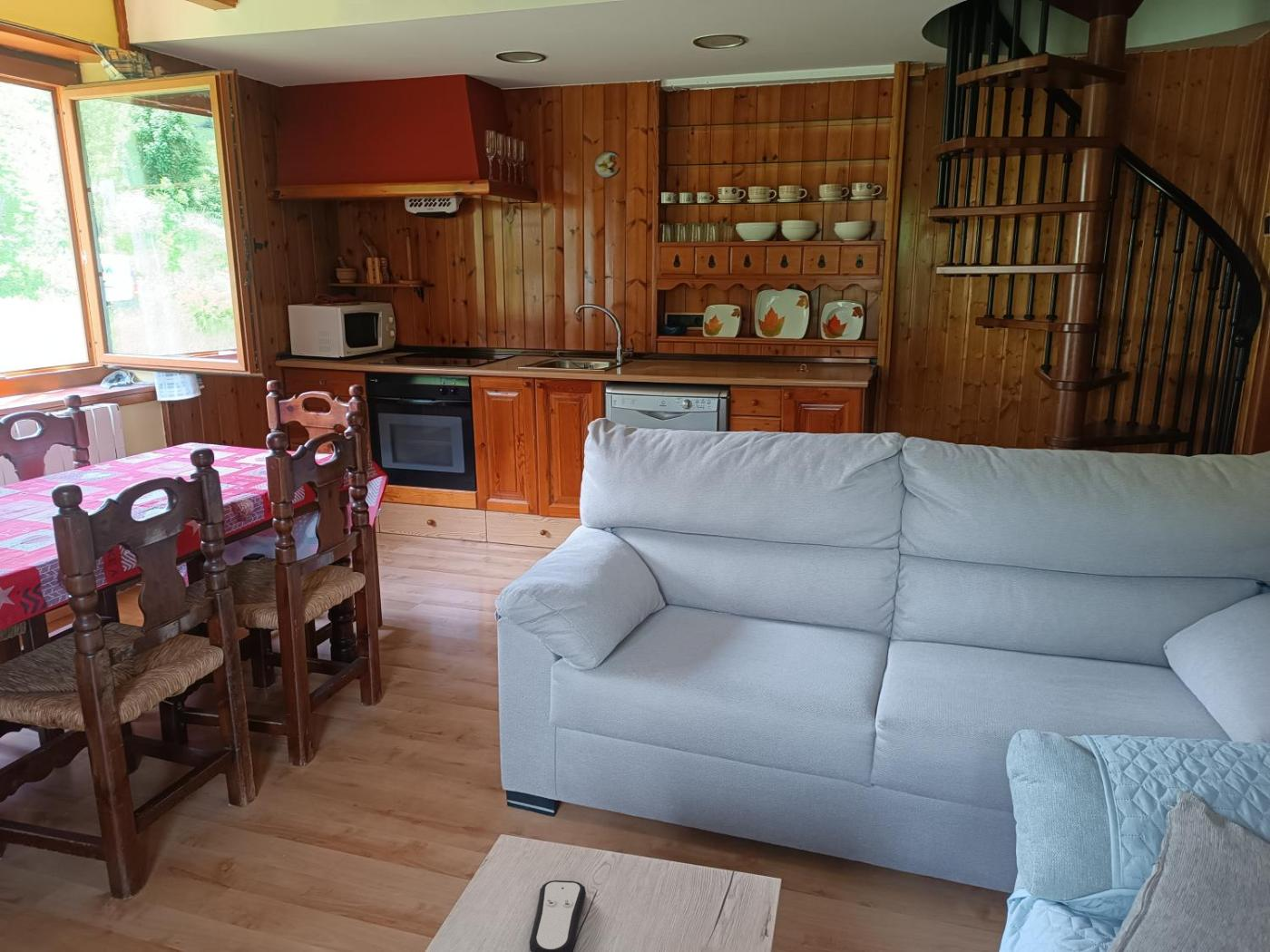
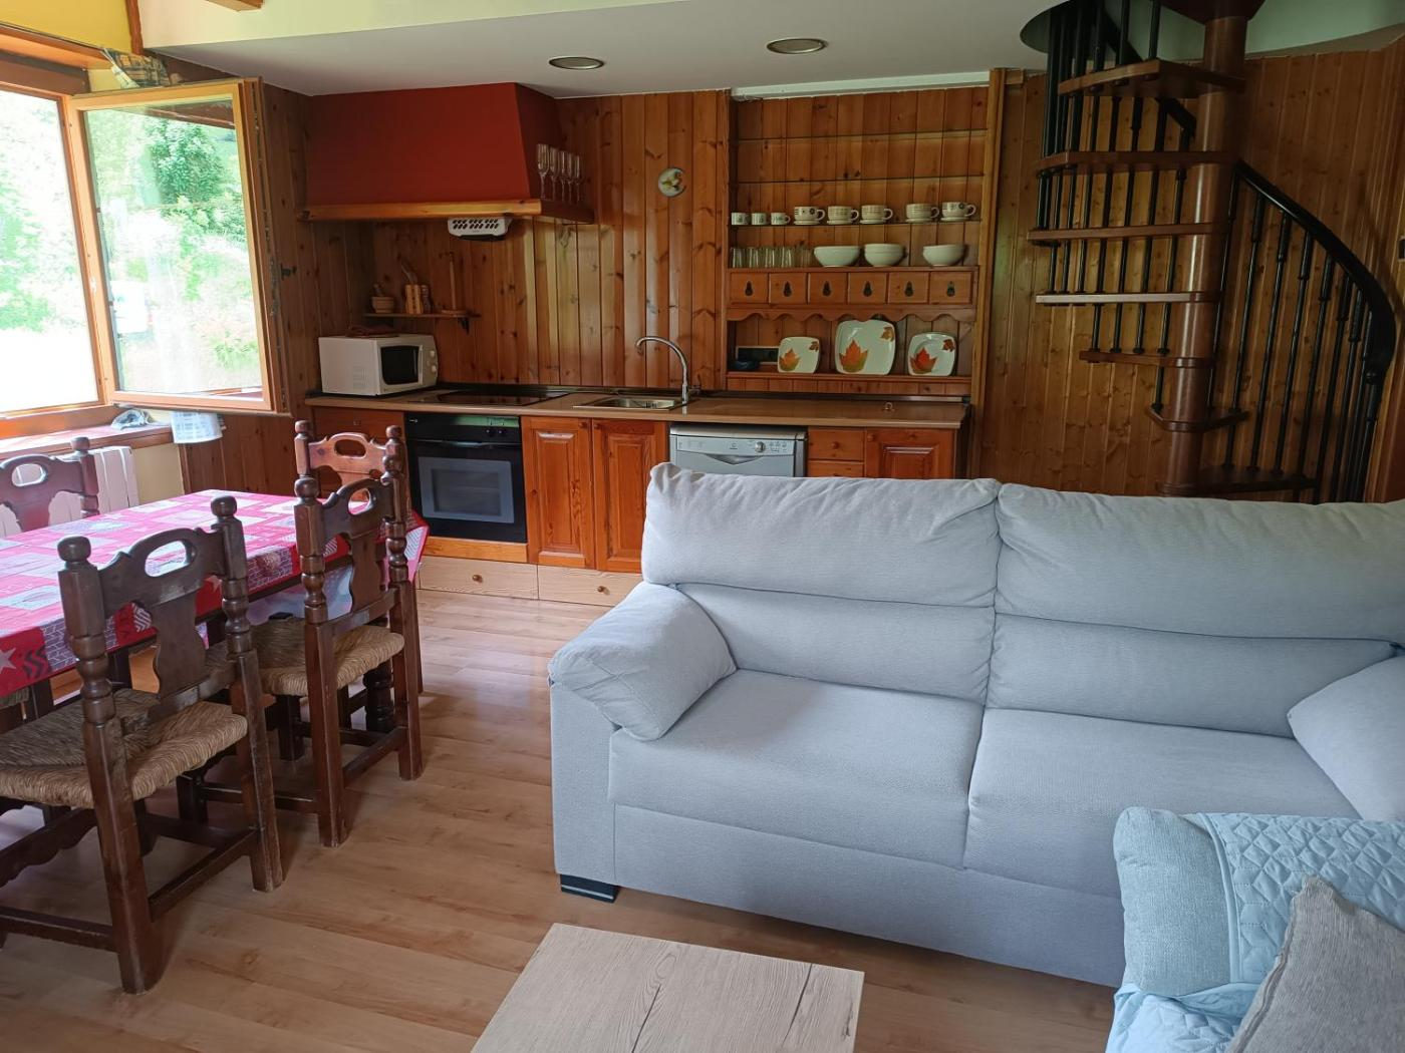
- remote control [529,879,587,952]
